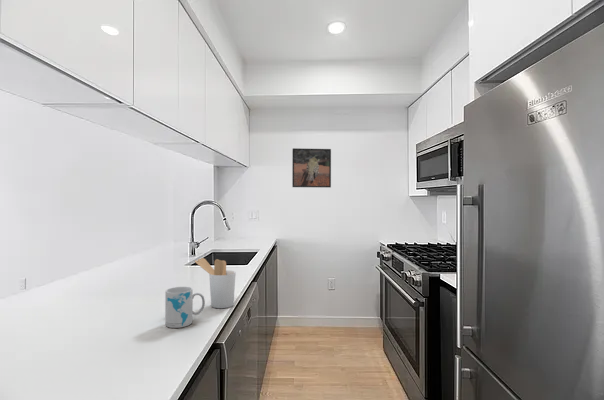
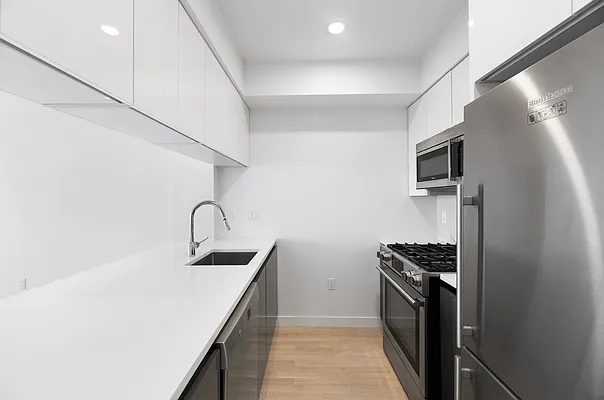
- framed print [291,147,332,188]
- utensil holder [194,257,237,309]
- mug [164,286,206,329]
